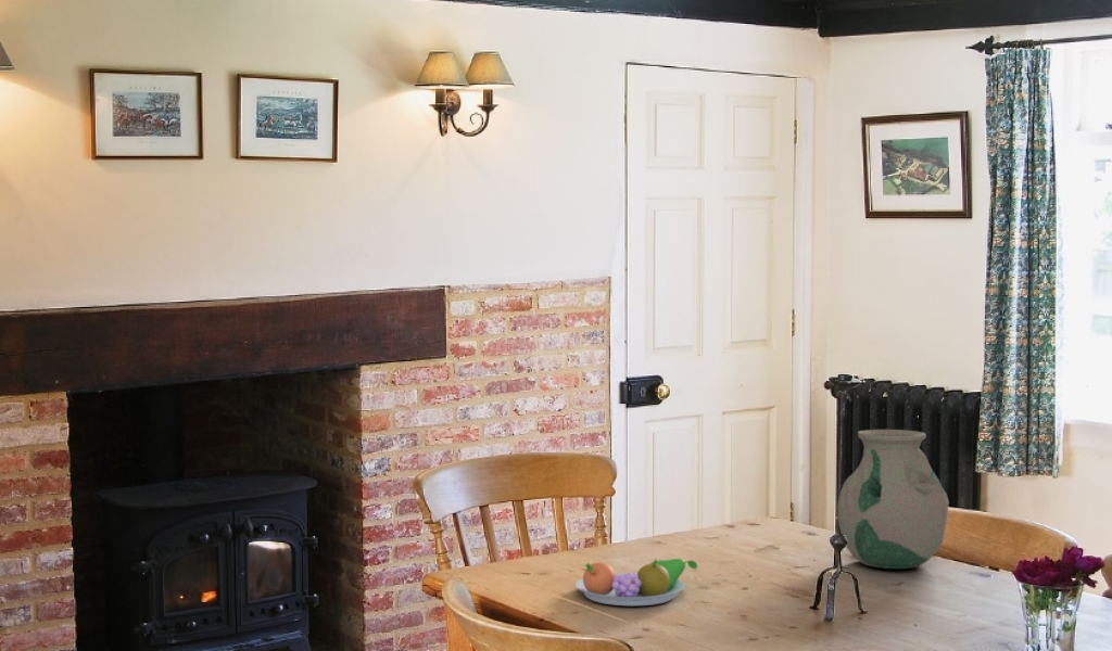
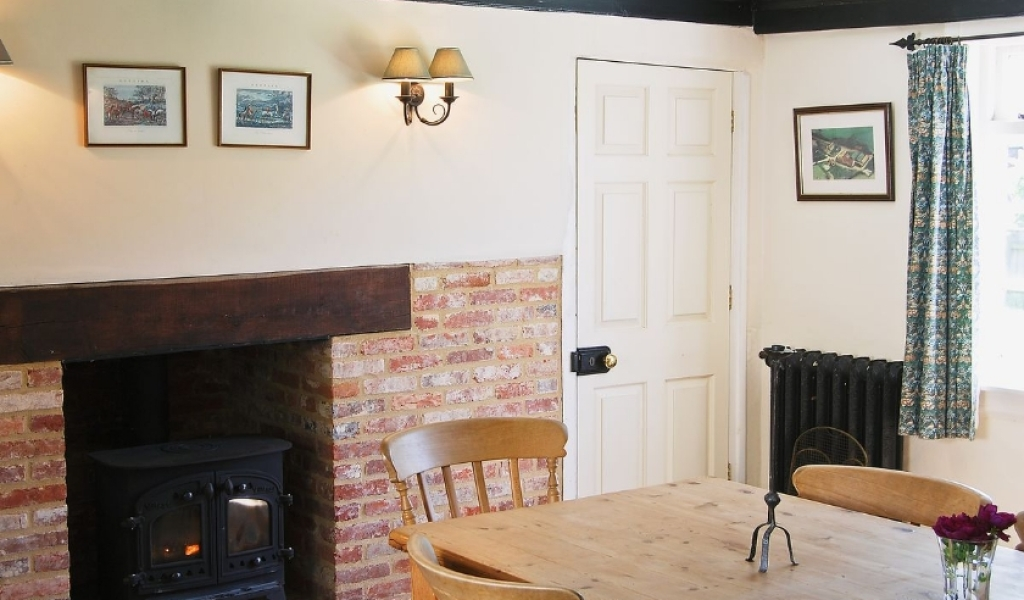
- fruit bowl [574,558,698,607]
- vase [836,429,950,570]
